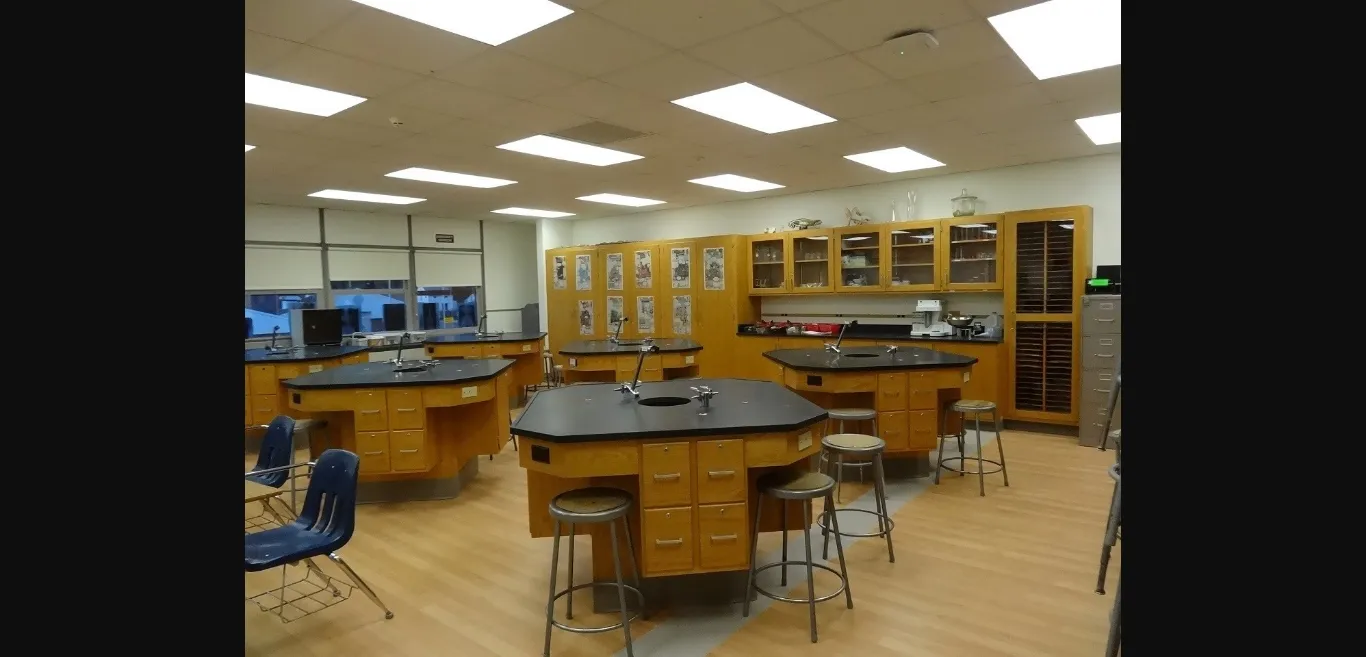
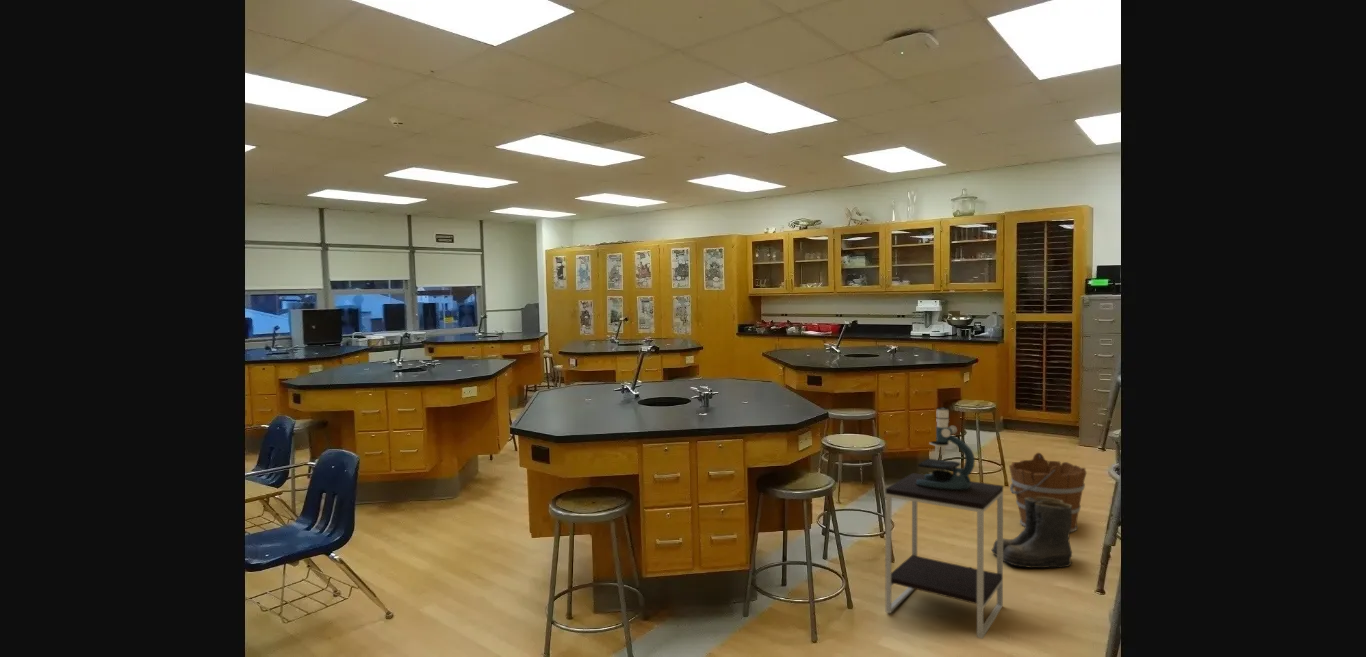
+ boots [990,497,1074,569]
+ microscope [916,406,976,491]
+ side table [885,472,1004,639]
+ bucket [1008,452,1087,533]
